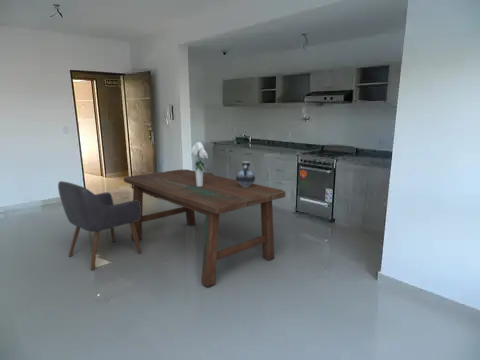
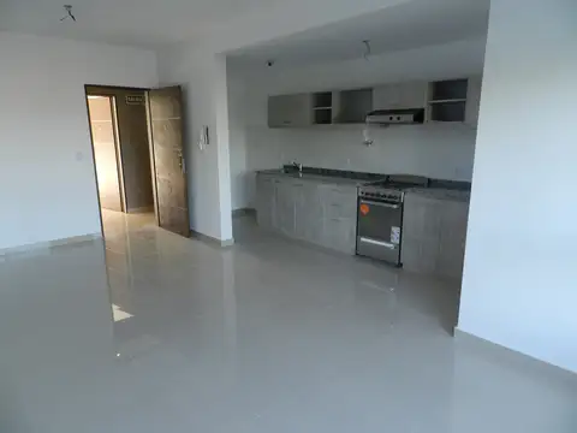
- chair [57,180,142,271]
- ceramic jug [235,161,256,187]
- dining table [122,169,286,288]
- bouquet [190,141,209,186]
